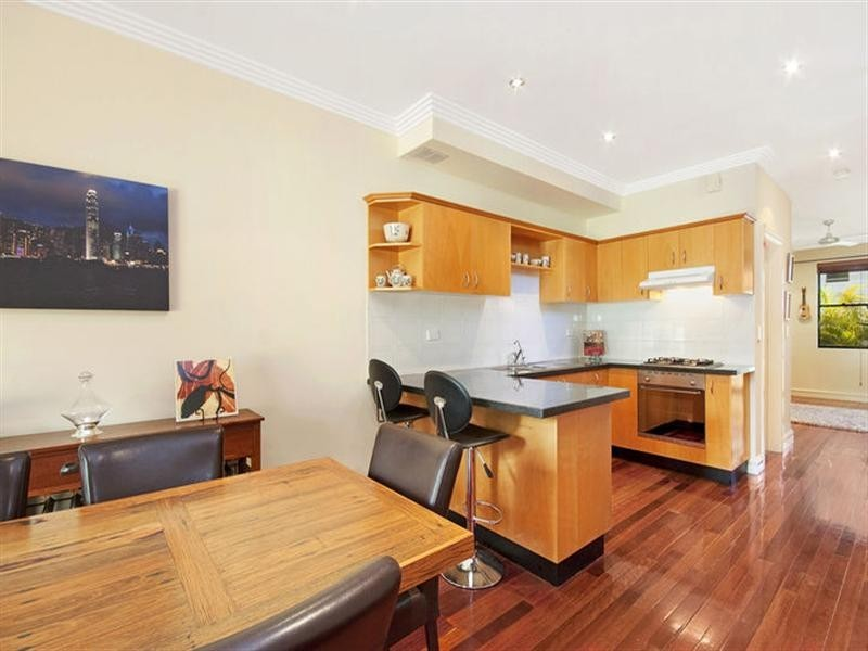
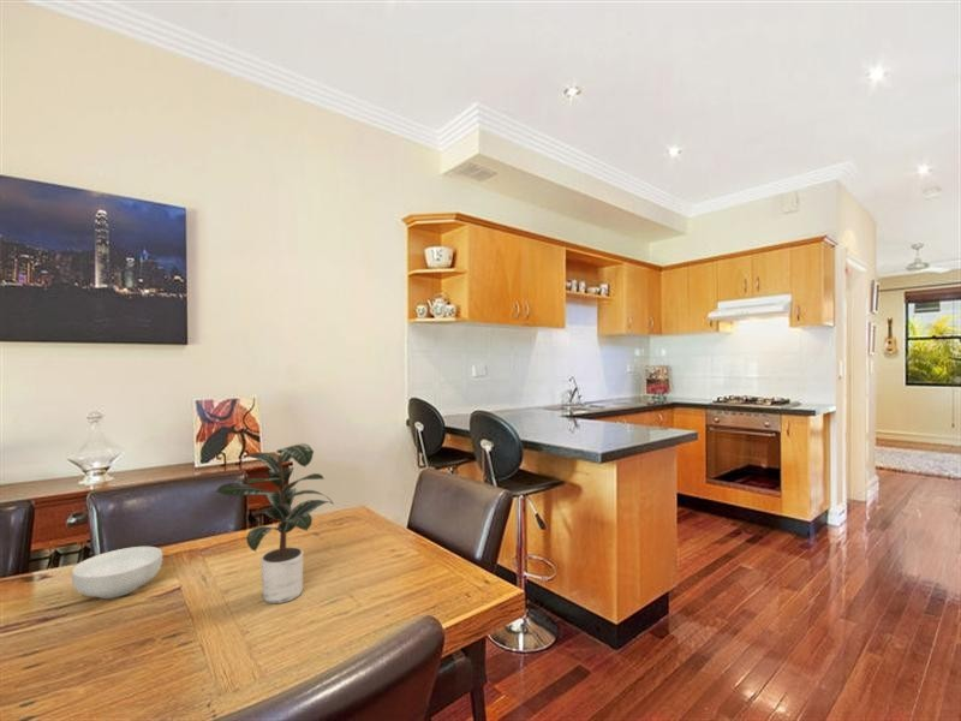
+ cereal bowl [71,546,163,600]
+ potted plant [213,442,335,604]
